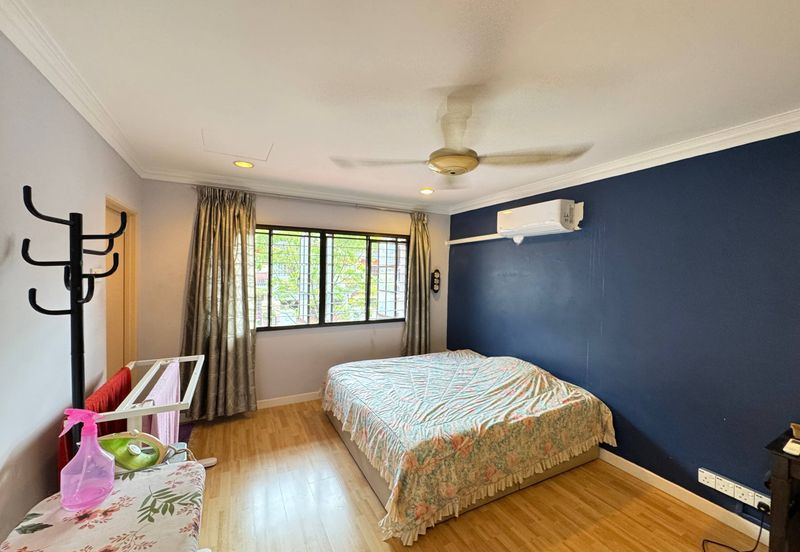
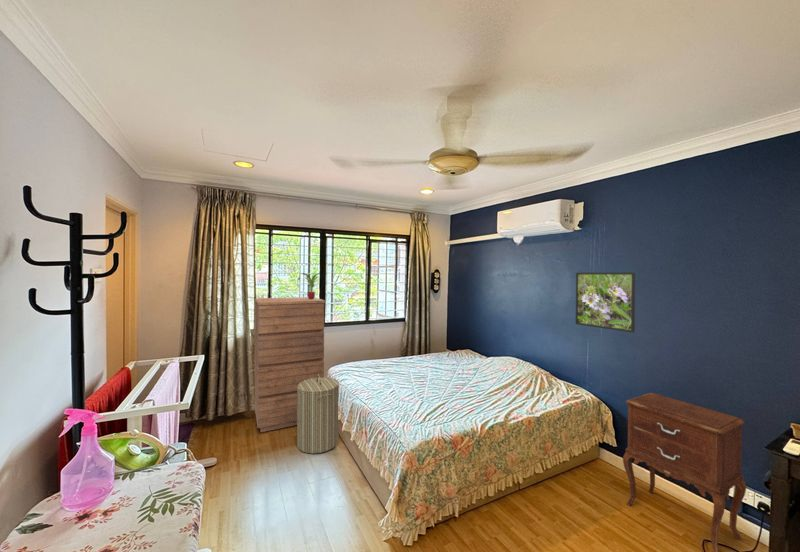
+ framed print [575,271,636,334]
+ laundry hamper [296,374,340,455]
+ nightstand [622,392,748,552]
+ potted plant [300,272,321,299]
+ dresser [254,296,326,433]
